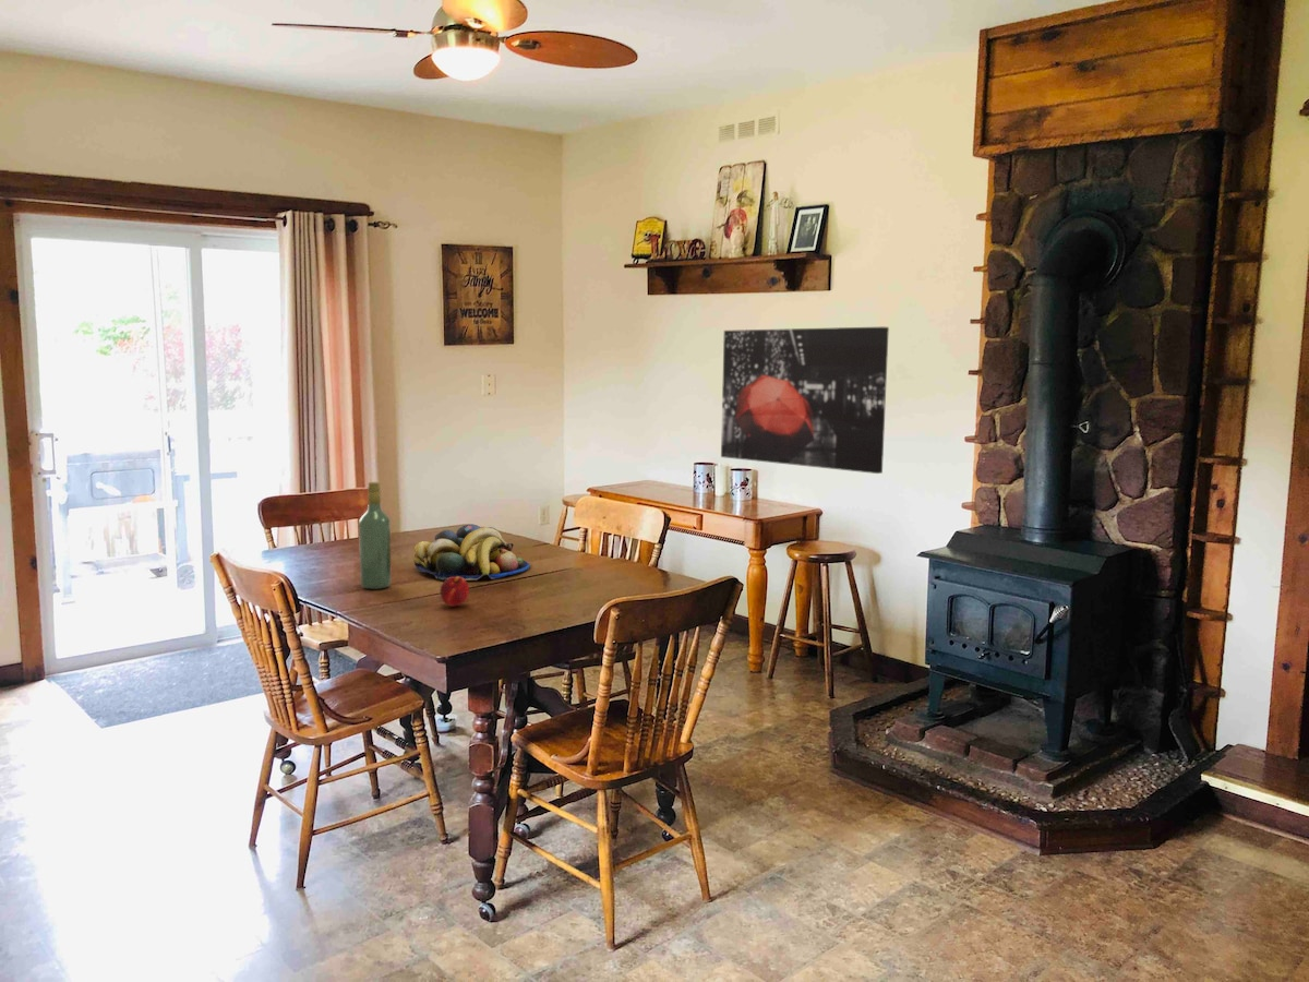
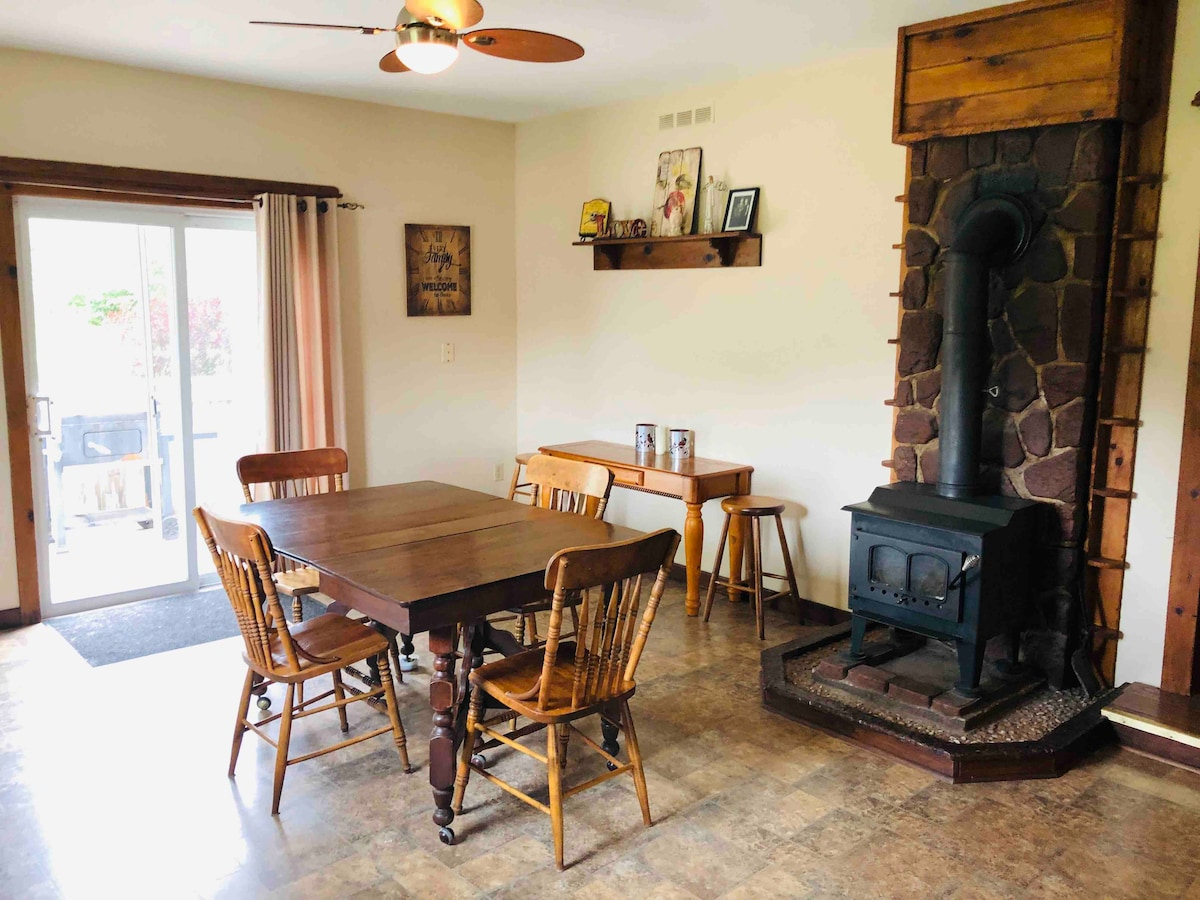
- wine bottle [358,481,392,590]
- peach [439,577,470,608]
- wall art [720,326,890,475]
- fruit bowl [412,523,530,582]
